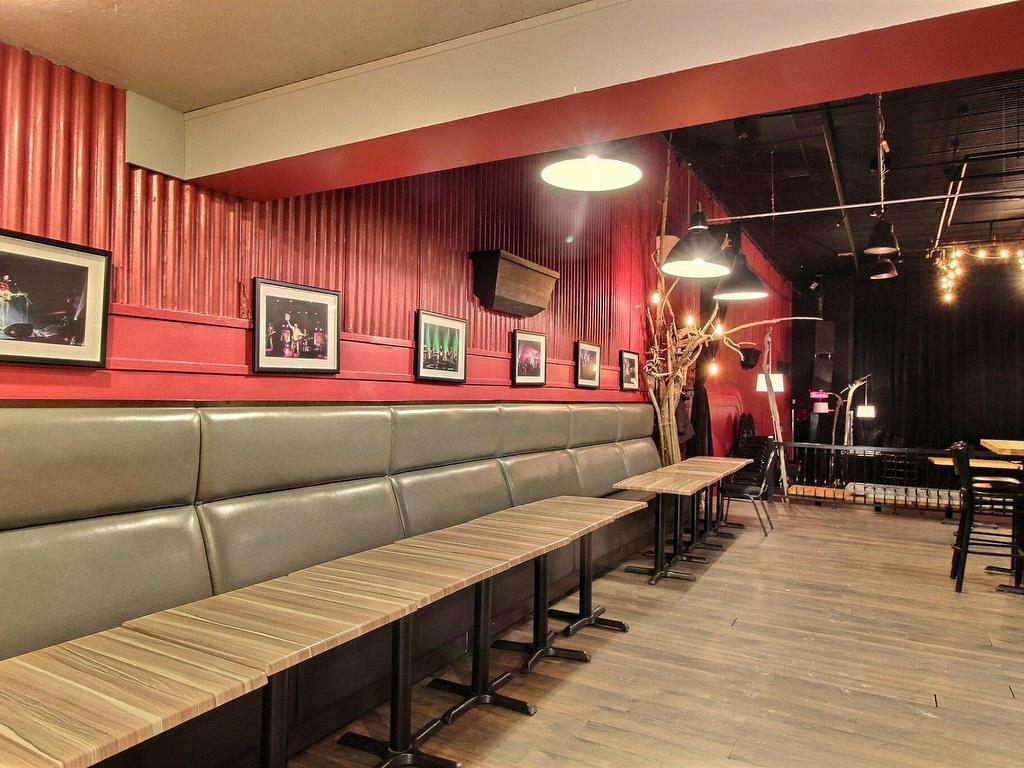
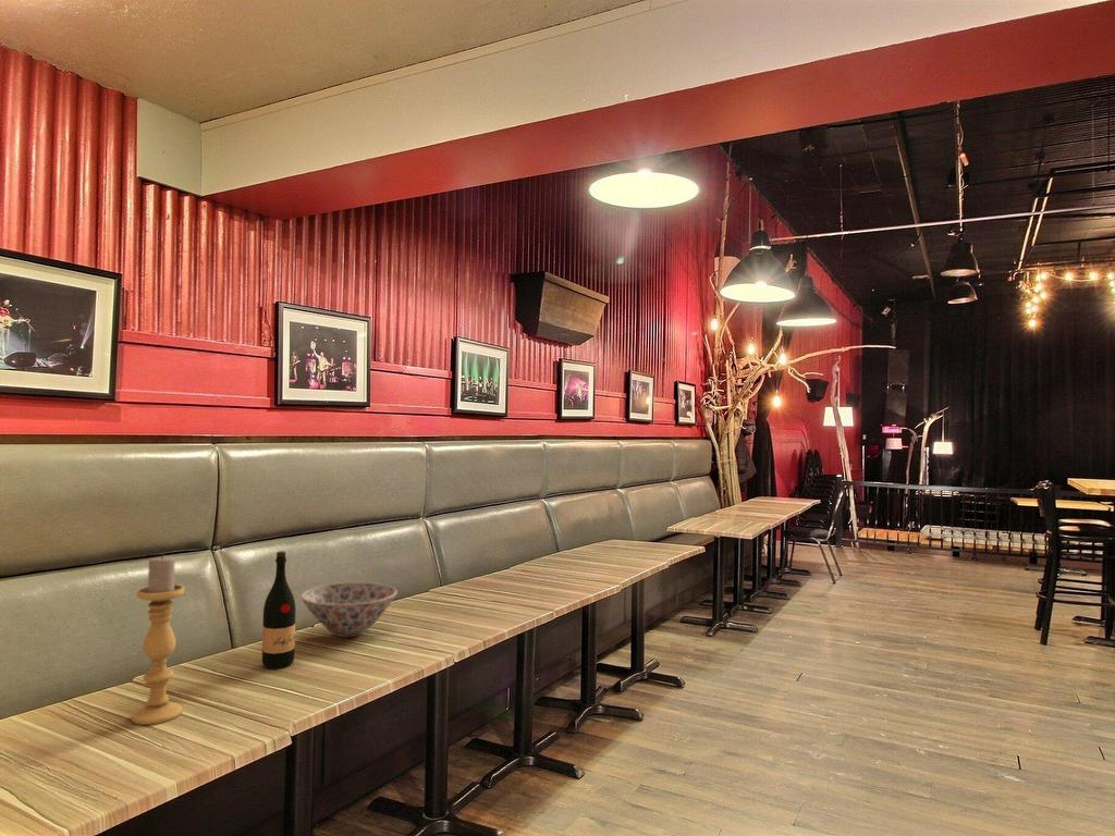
+ candle holder [131,553,185,726]
+ bowl [301,581,399,638]
+ wine bottle [261,550,297,671]
